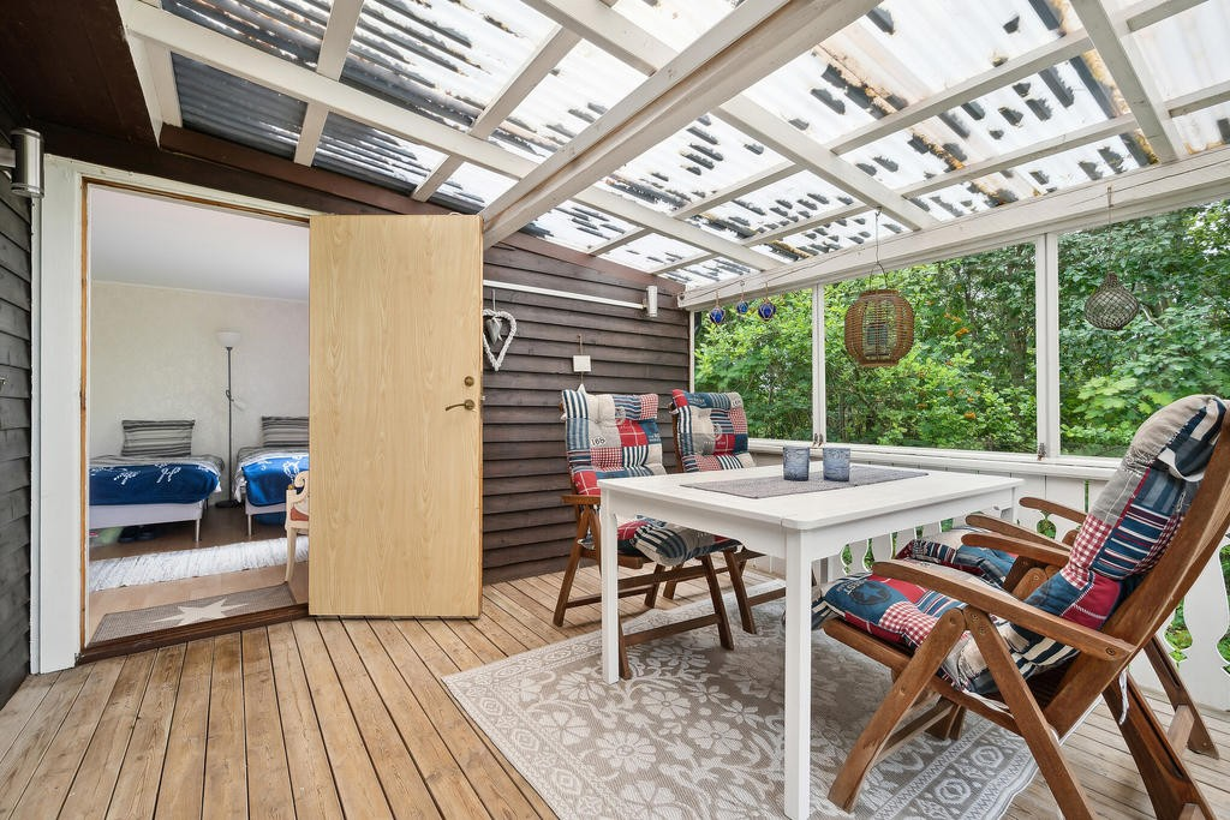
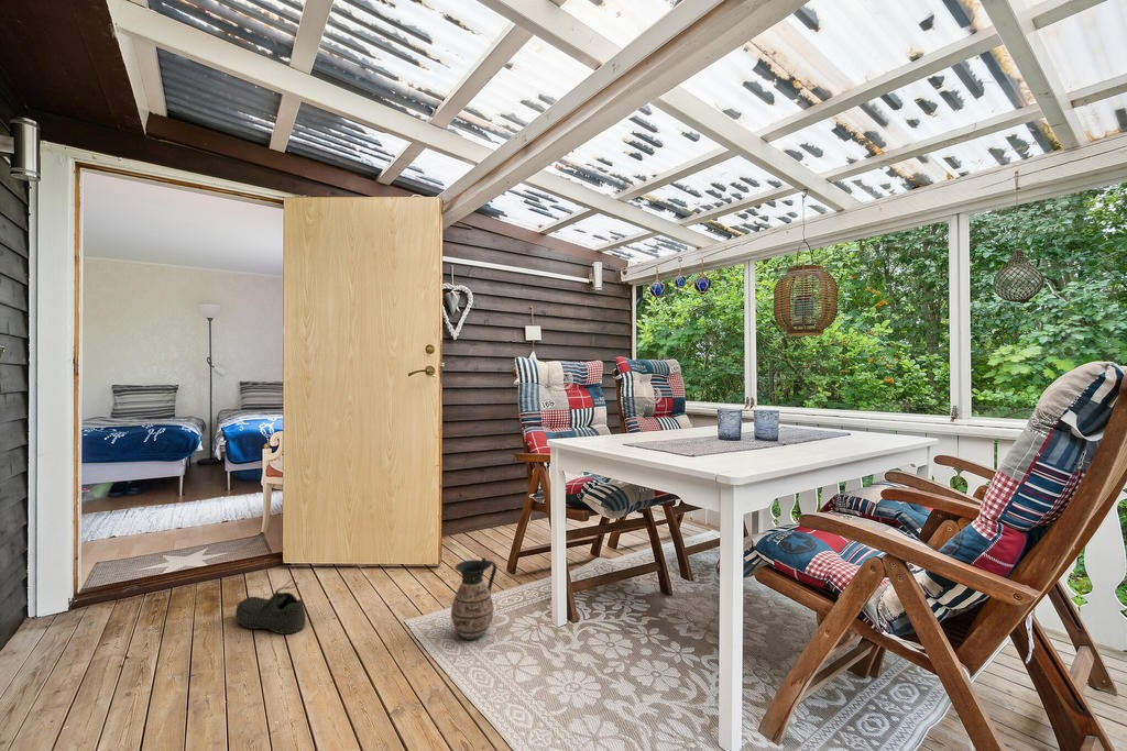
+ arctic [234,575,307,636]
+ ceramic jug [450,556,497,641]
